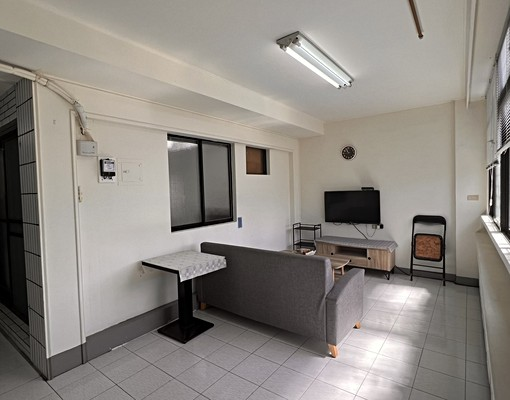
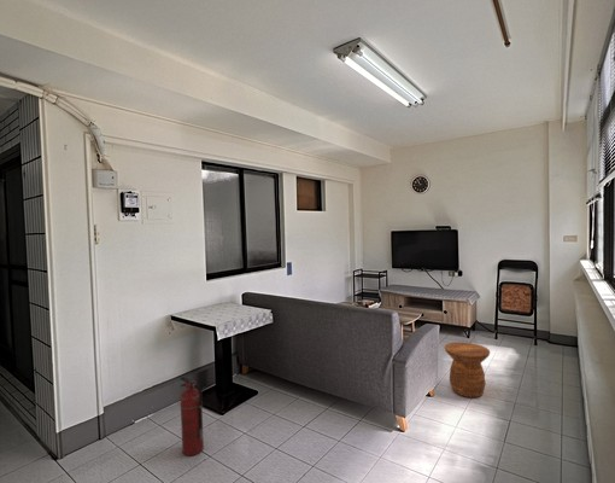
+ fire extinguisher [178,376,205,456]
+ side table [444,341,491,398]
